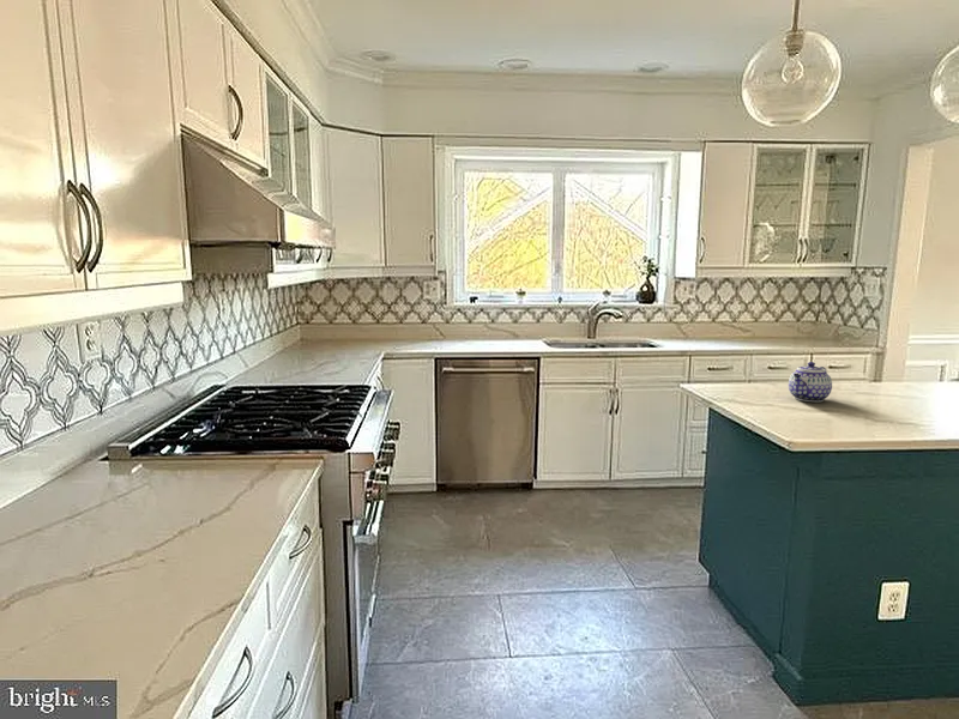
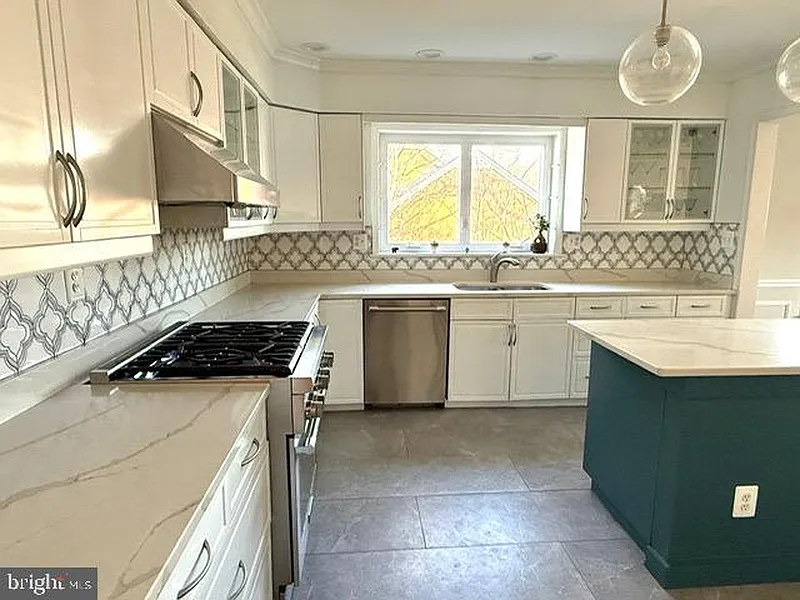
- teapot [788,361,833,403]
